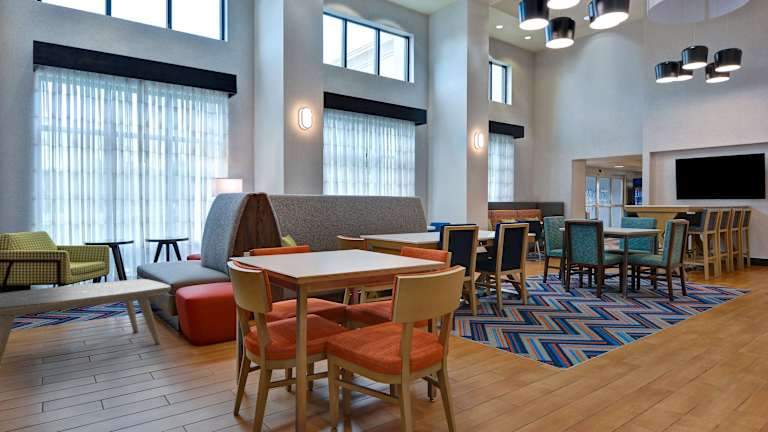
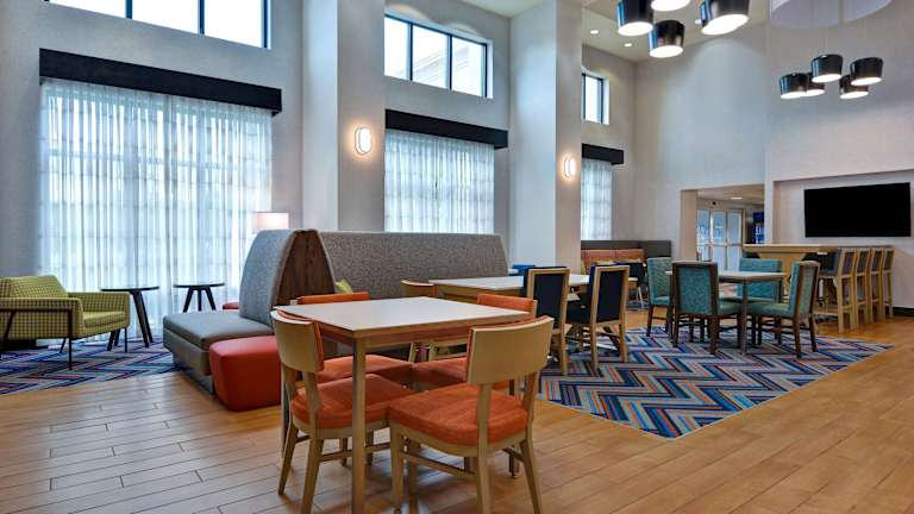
- coffee table [0,278,172,365]
